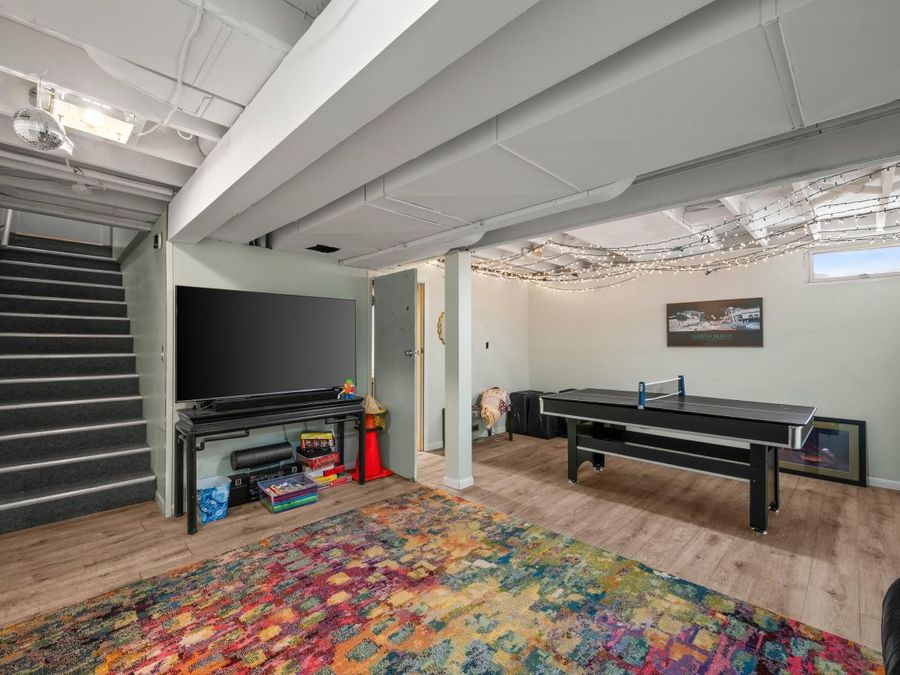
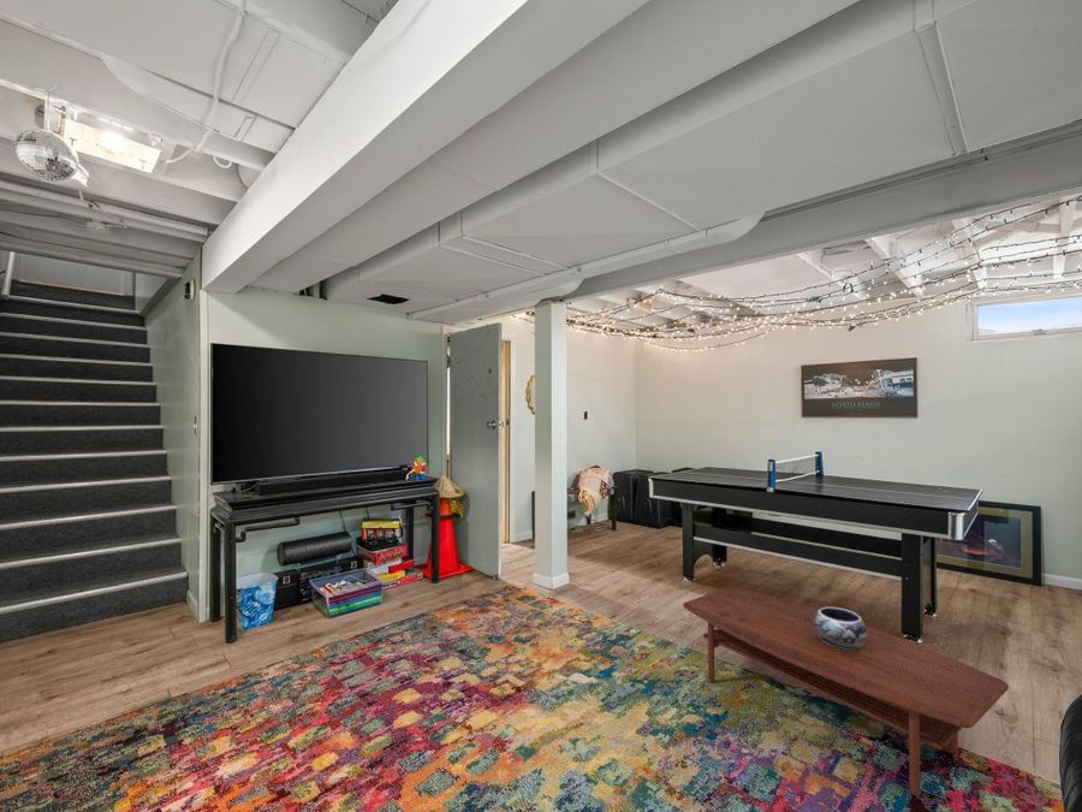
+ coffee table [682,586,1010,798]
+ decorative bowl [814,606,867,650]
